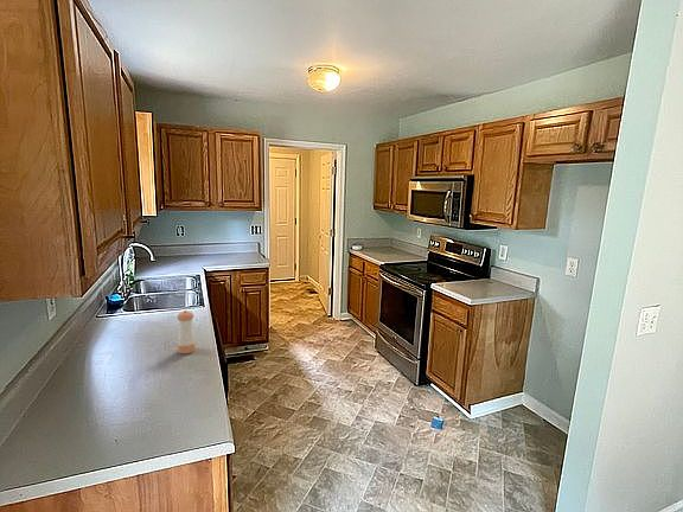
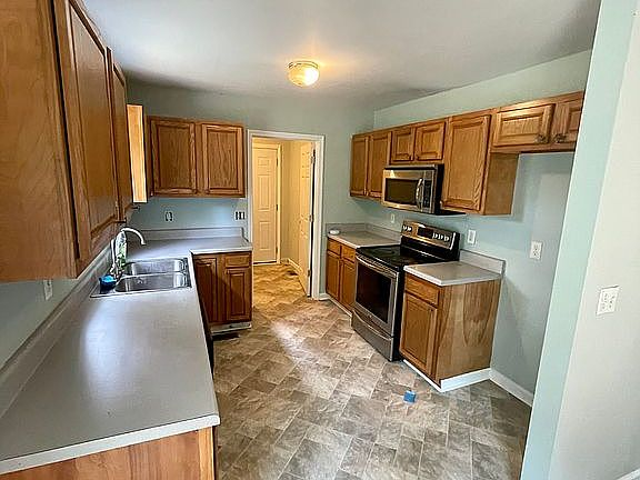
- pepper shaker [175,309,197,354]
